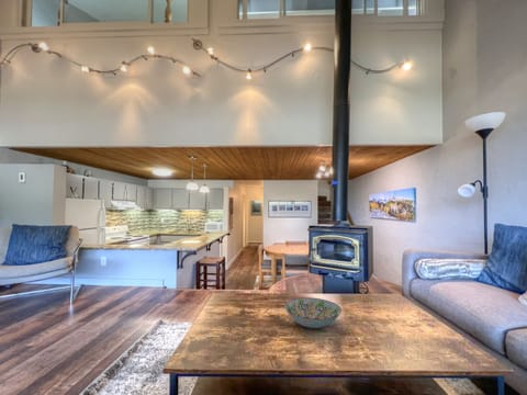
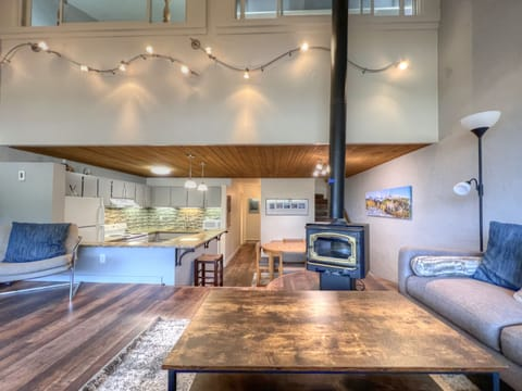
- decorative bowl [283,296,343,329]
